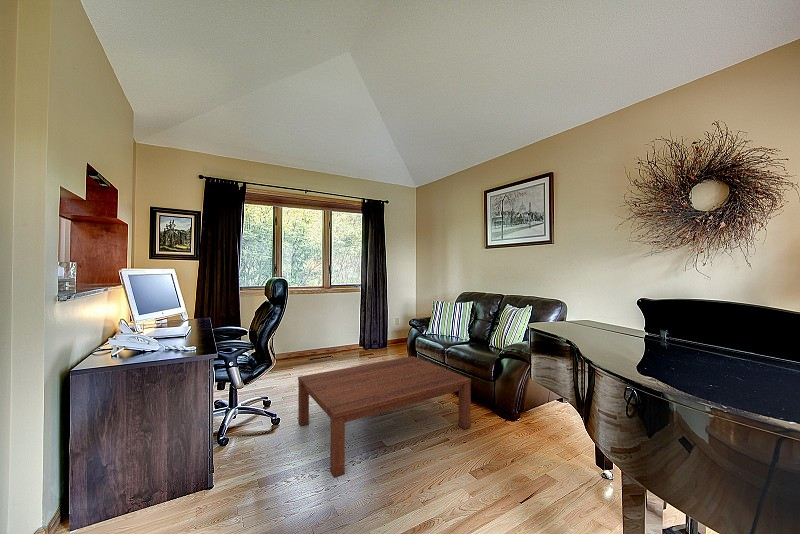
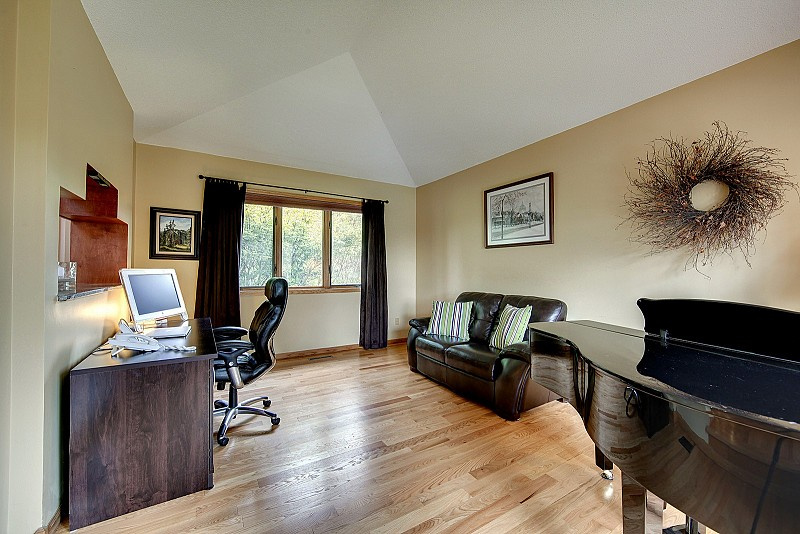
- coffee table [297,355,472,478]
